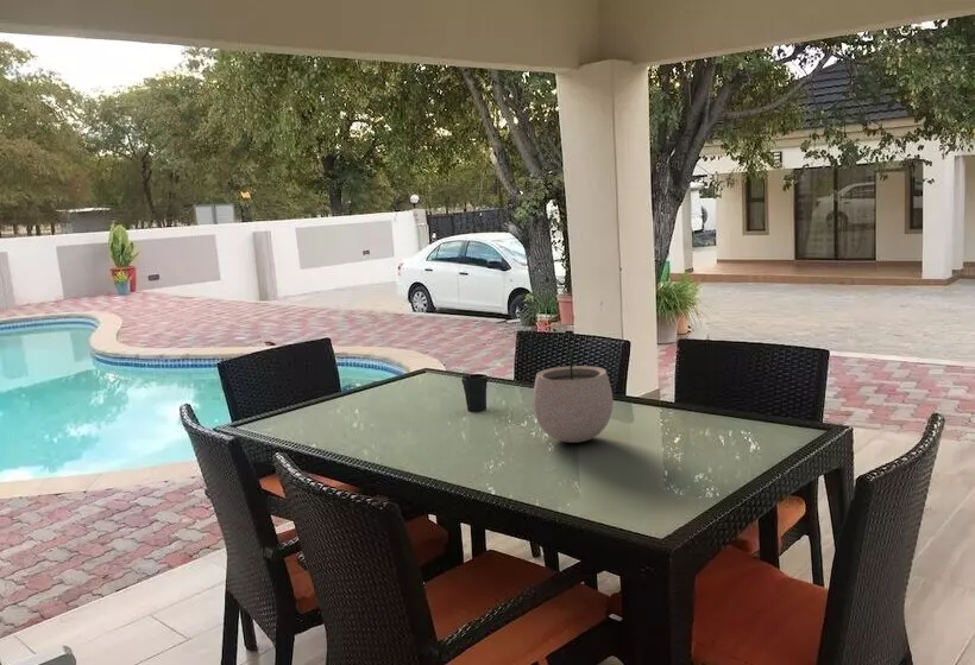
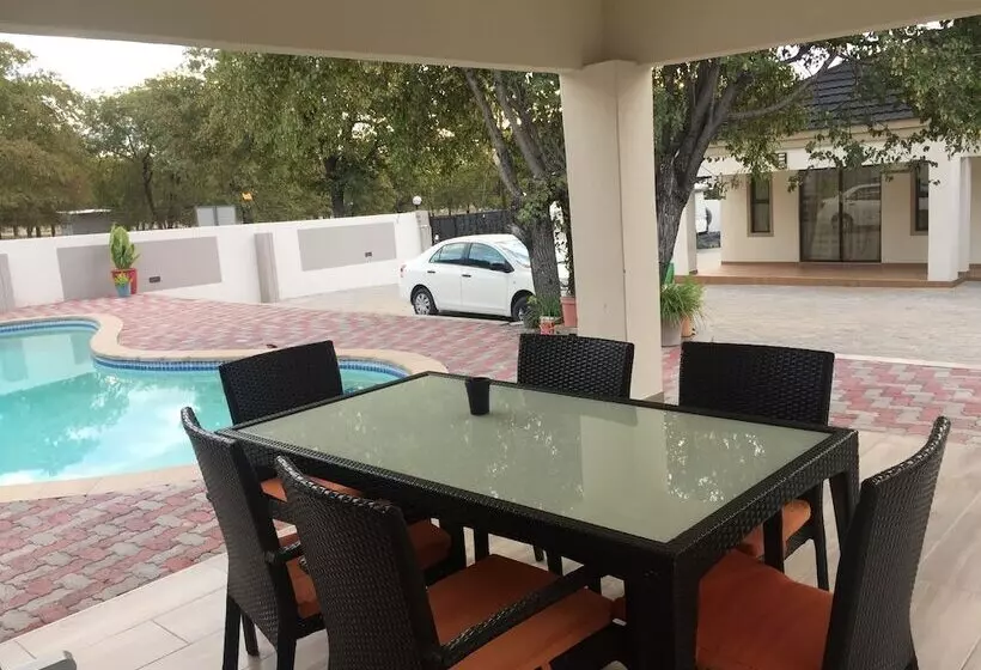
- plant pot [531,343,614,444]
